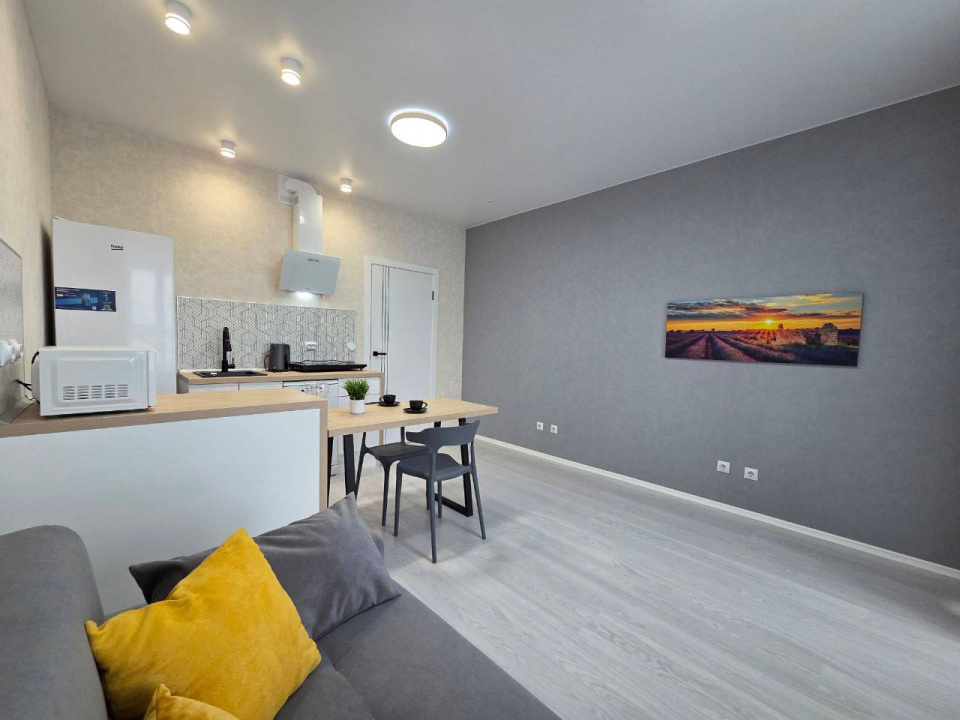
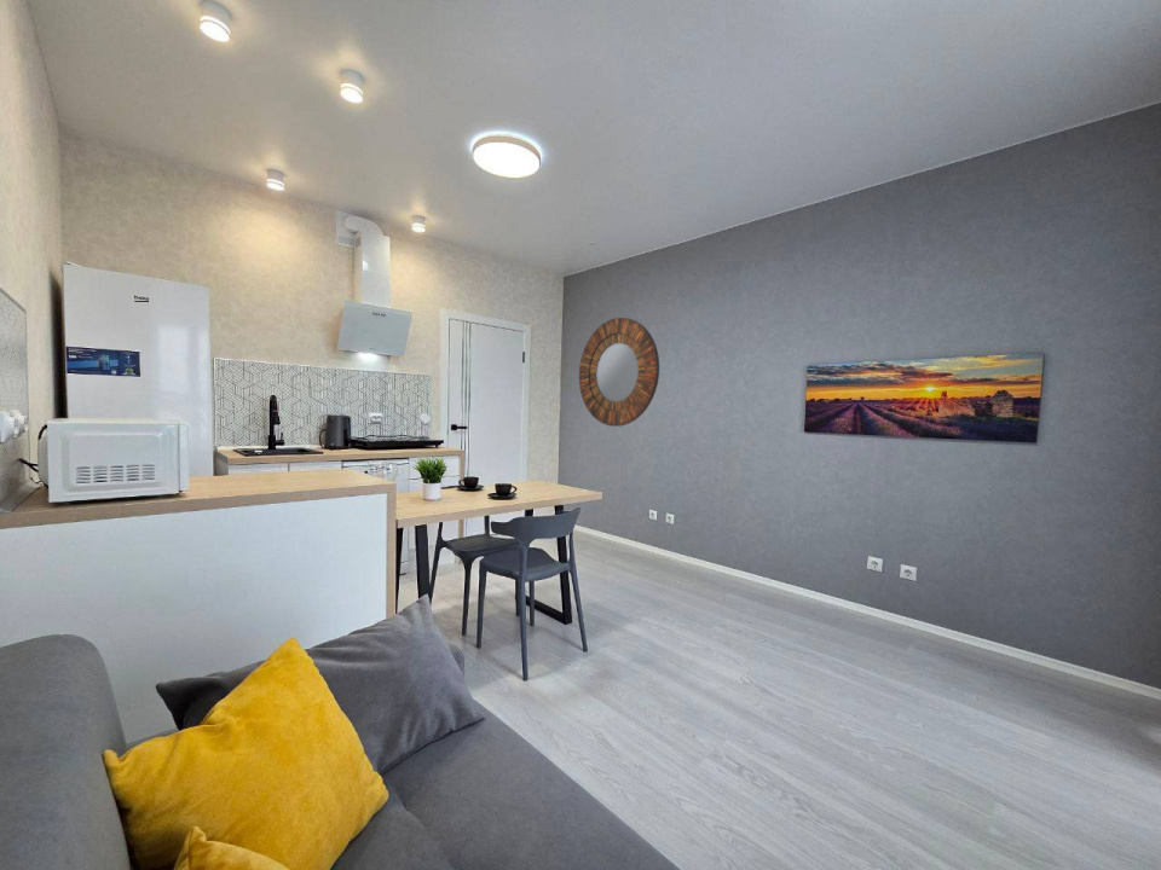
+ home mirror [578,317,660,428]
